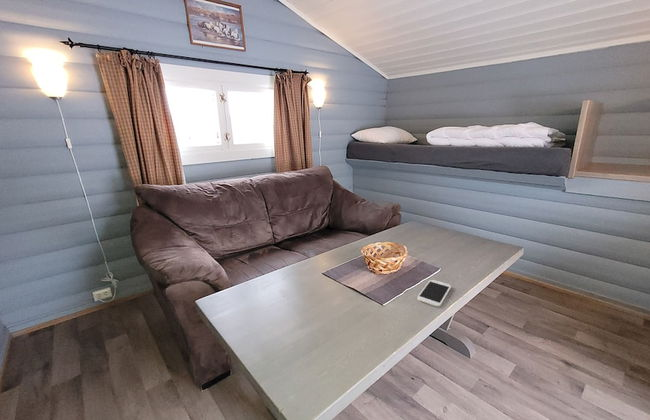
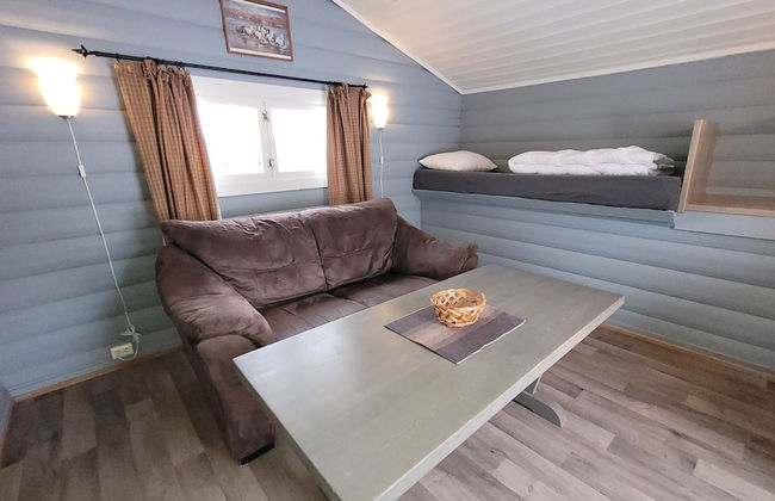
- smartphone [416,279,452,307]
